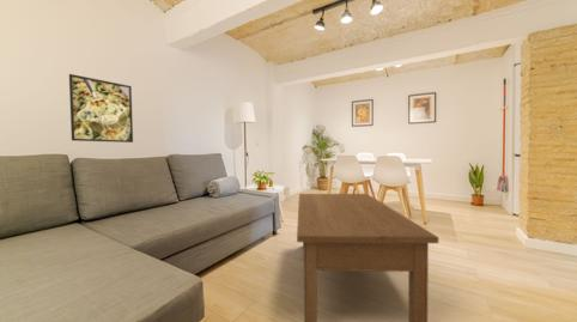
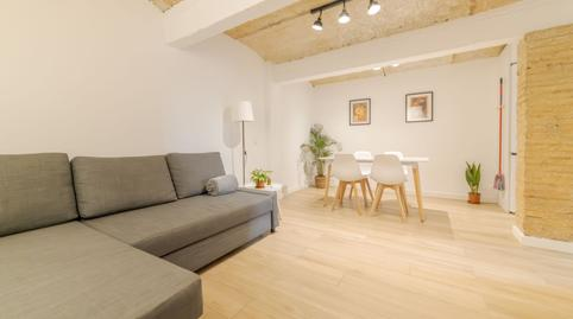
- coffee table [296,193,439,322]
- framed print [68,73,134,144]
